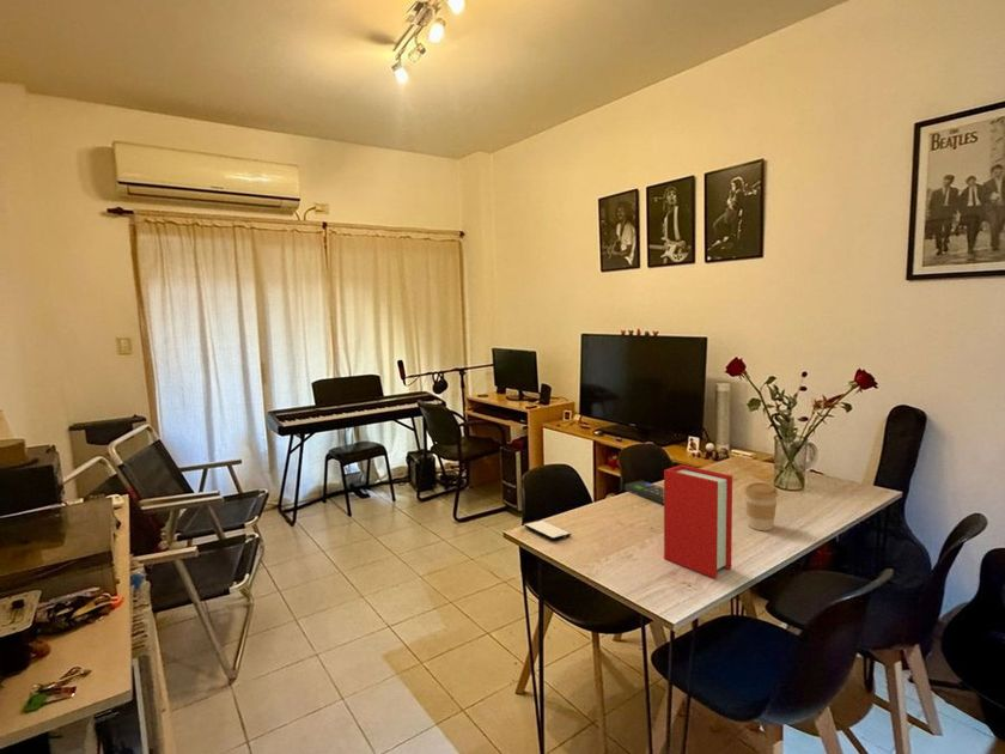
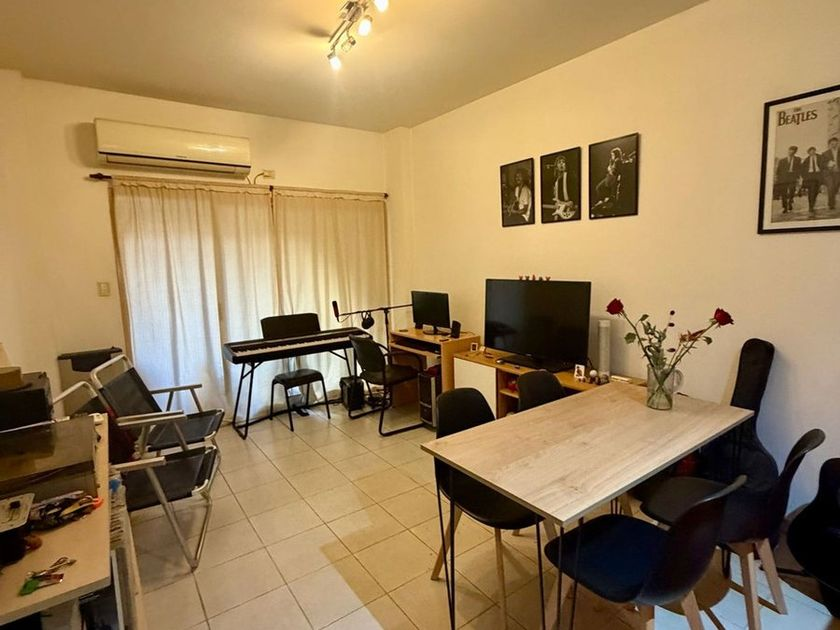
- coffee cup [743,481,779,531]
- remote control [625,480,664,506]
- smartphone [522,518,572,541]
- book [663,463,733,579]
